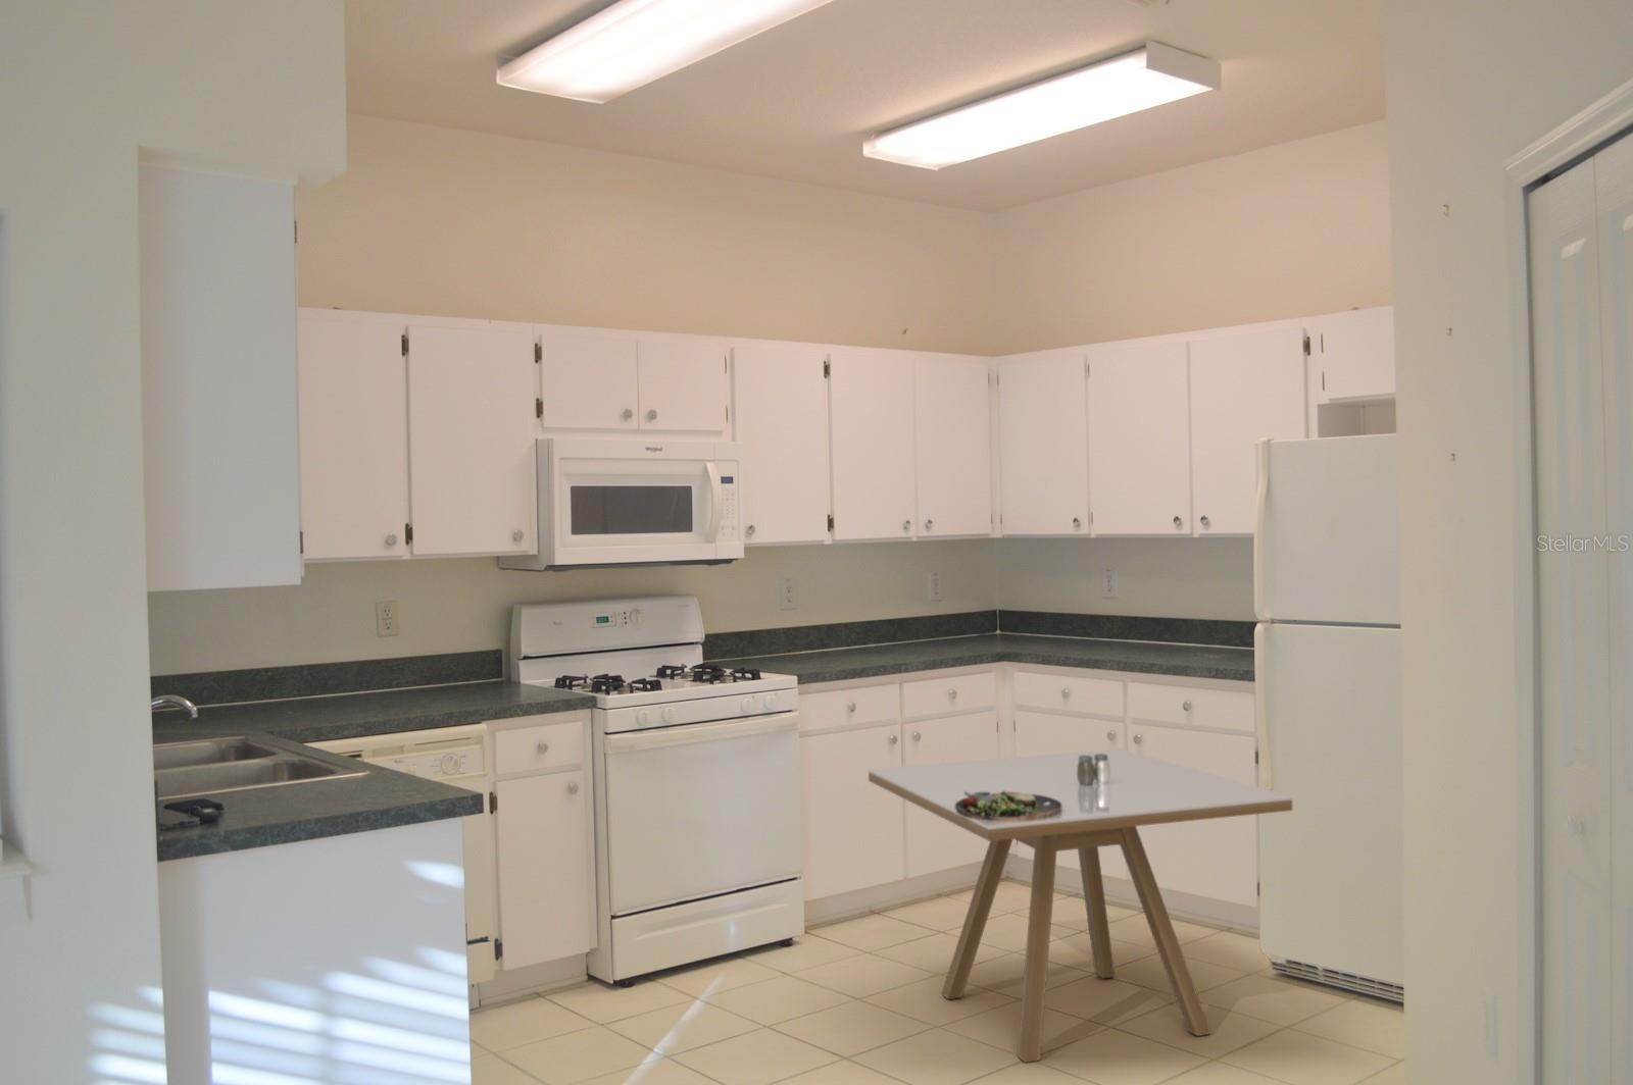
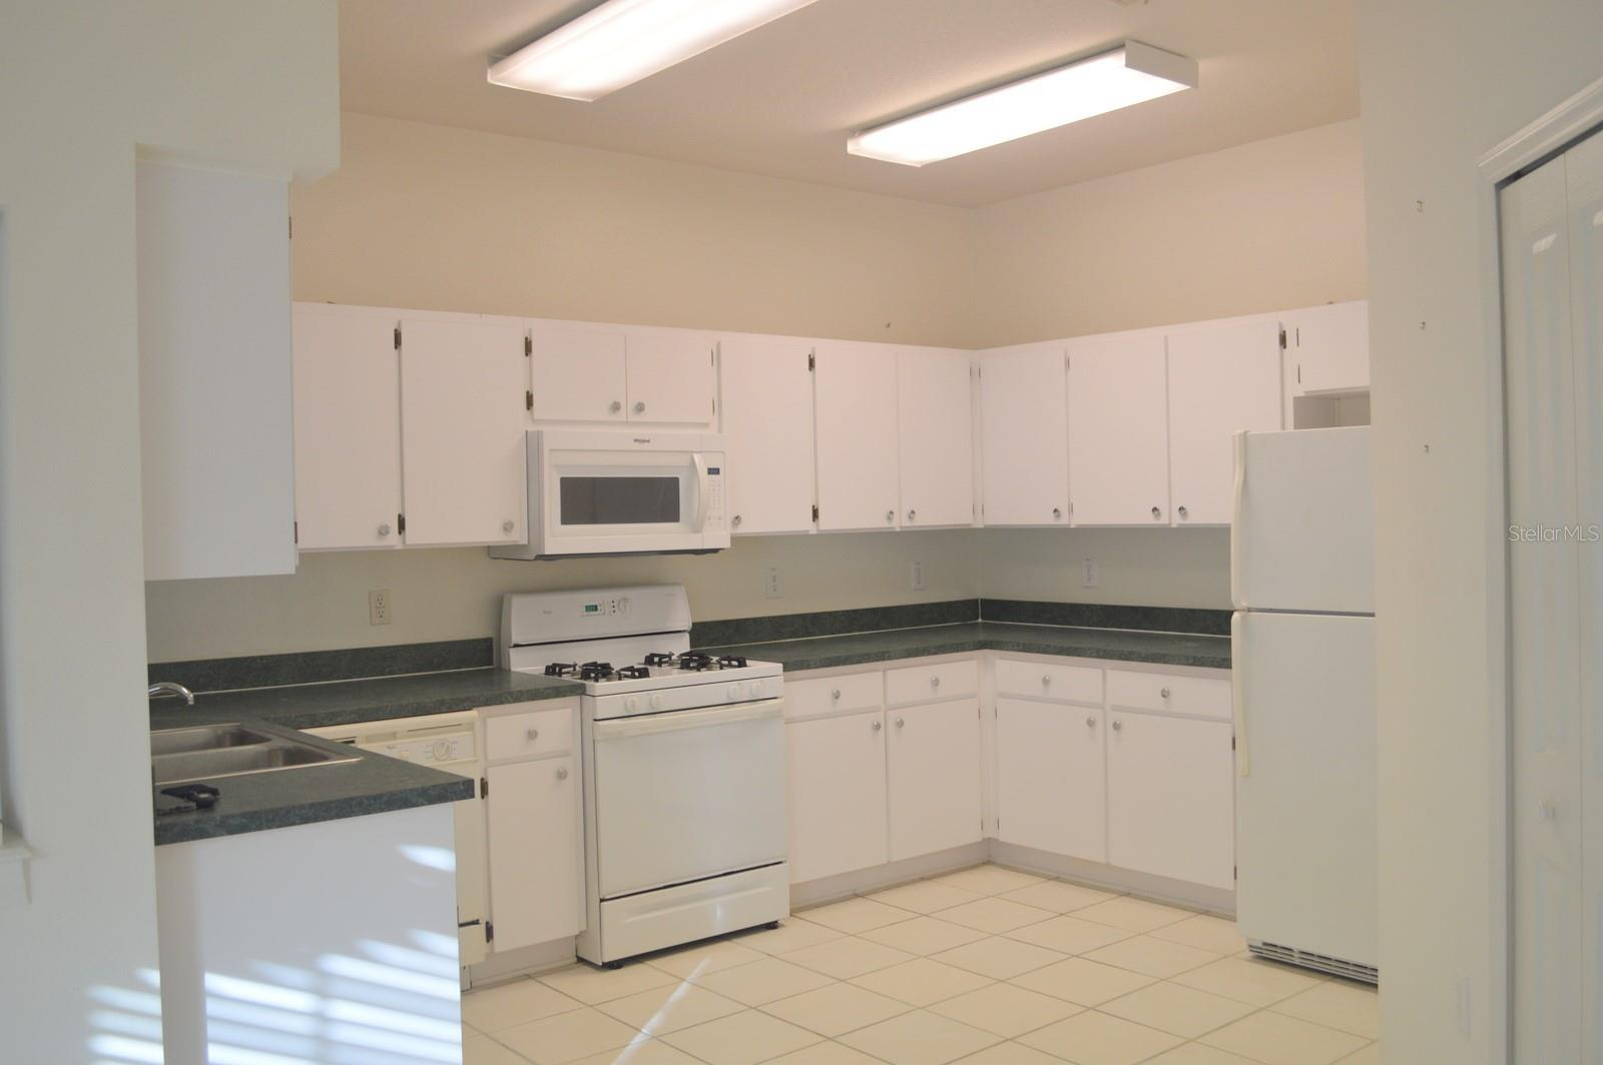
- dinner plate [956,791,1061,822]
- dining table [867,747,1293,1063]
- salt and pepper shaker [1077,753,1111,786]
